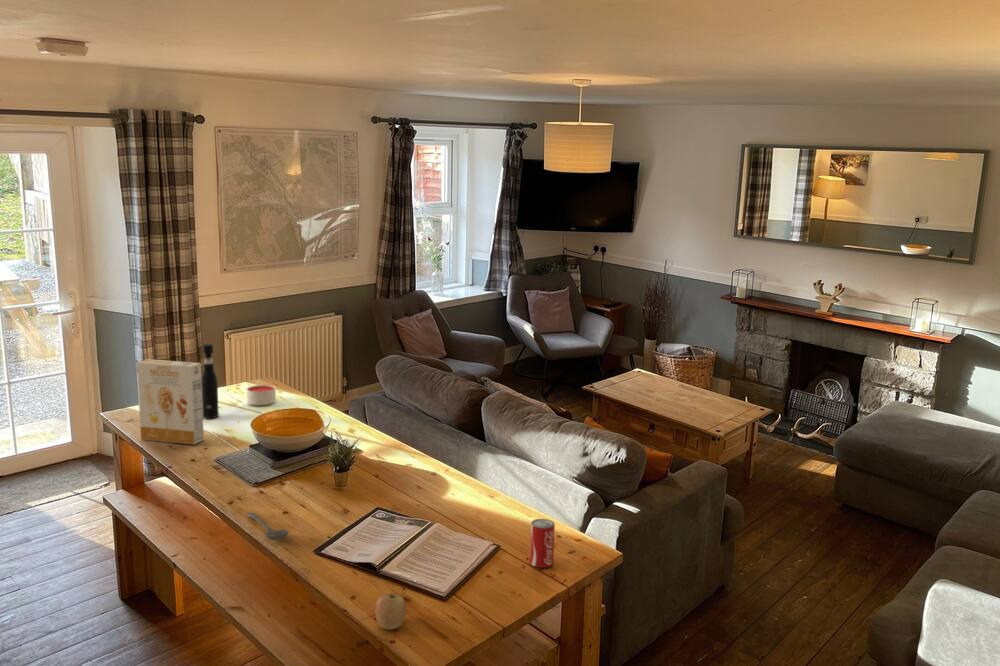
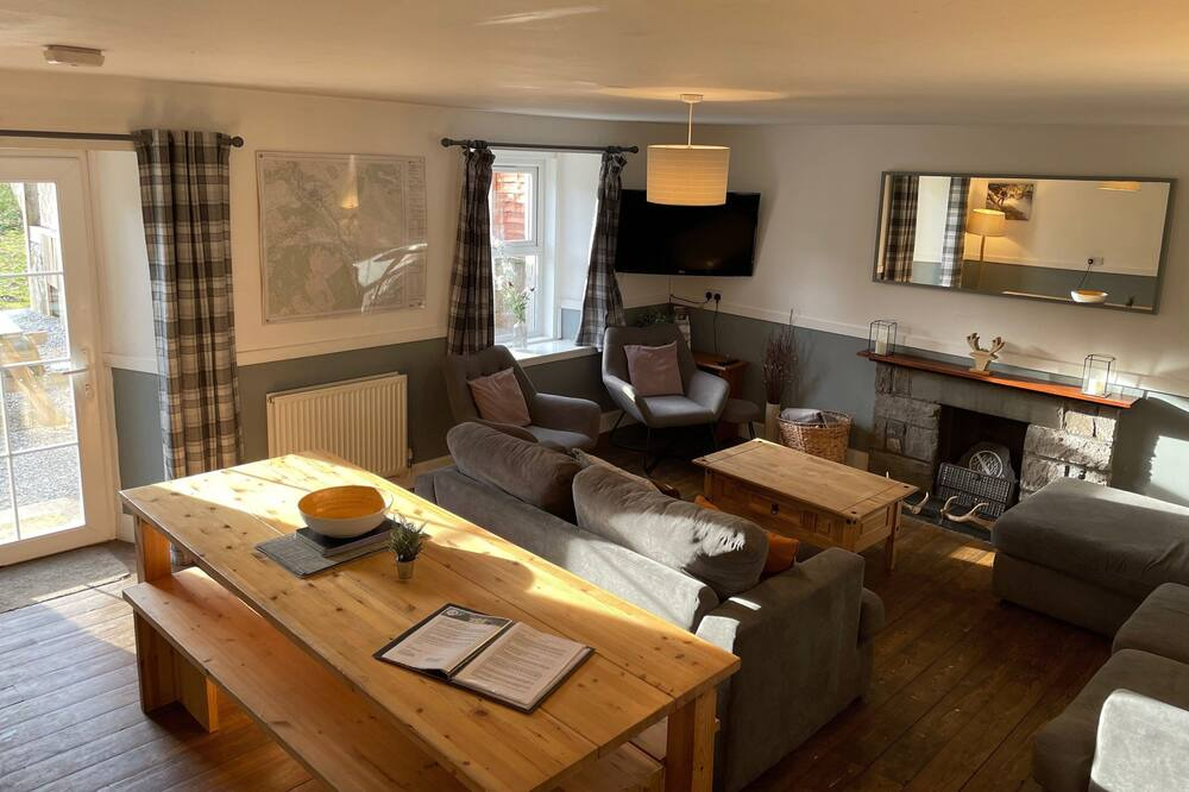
- beverage can [529,518,556,569]
- apple [374,592,407,631]
- stirrer [246,512,290,541]
- candle [246,384,277,406]
- pepper grinder [201,343,220,419]
- cereal box [136,358,205,446]
